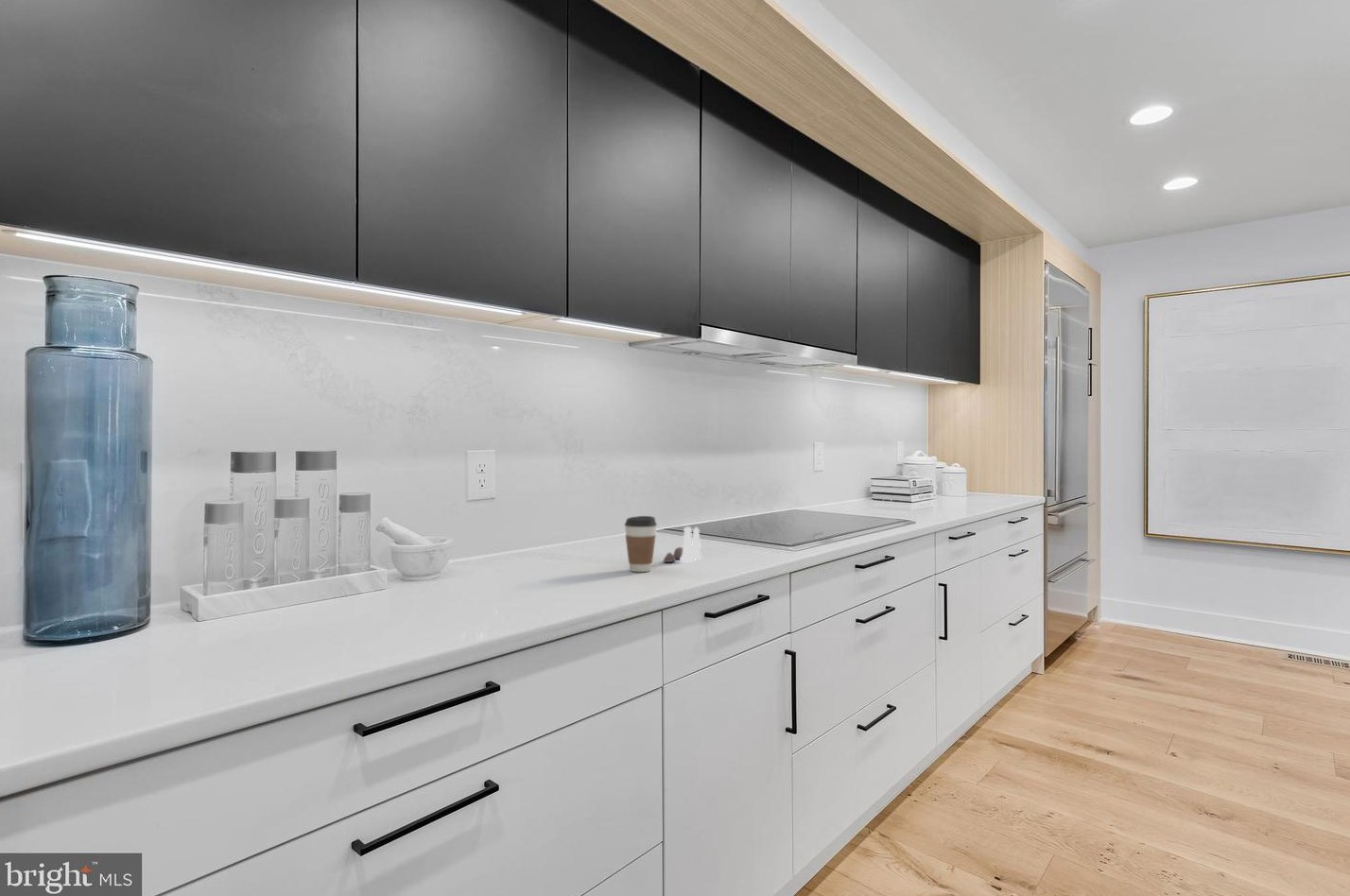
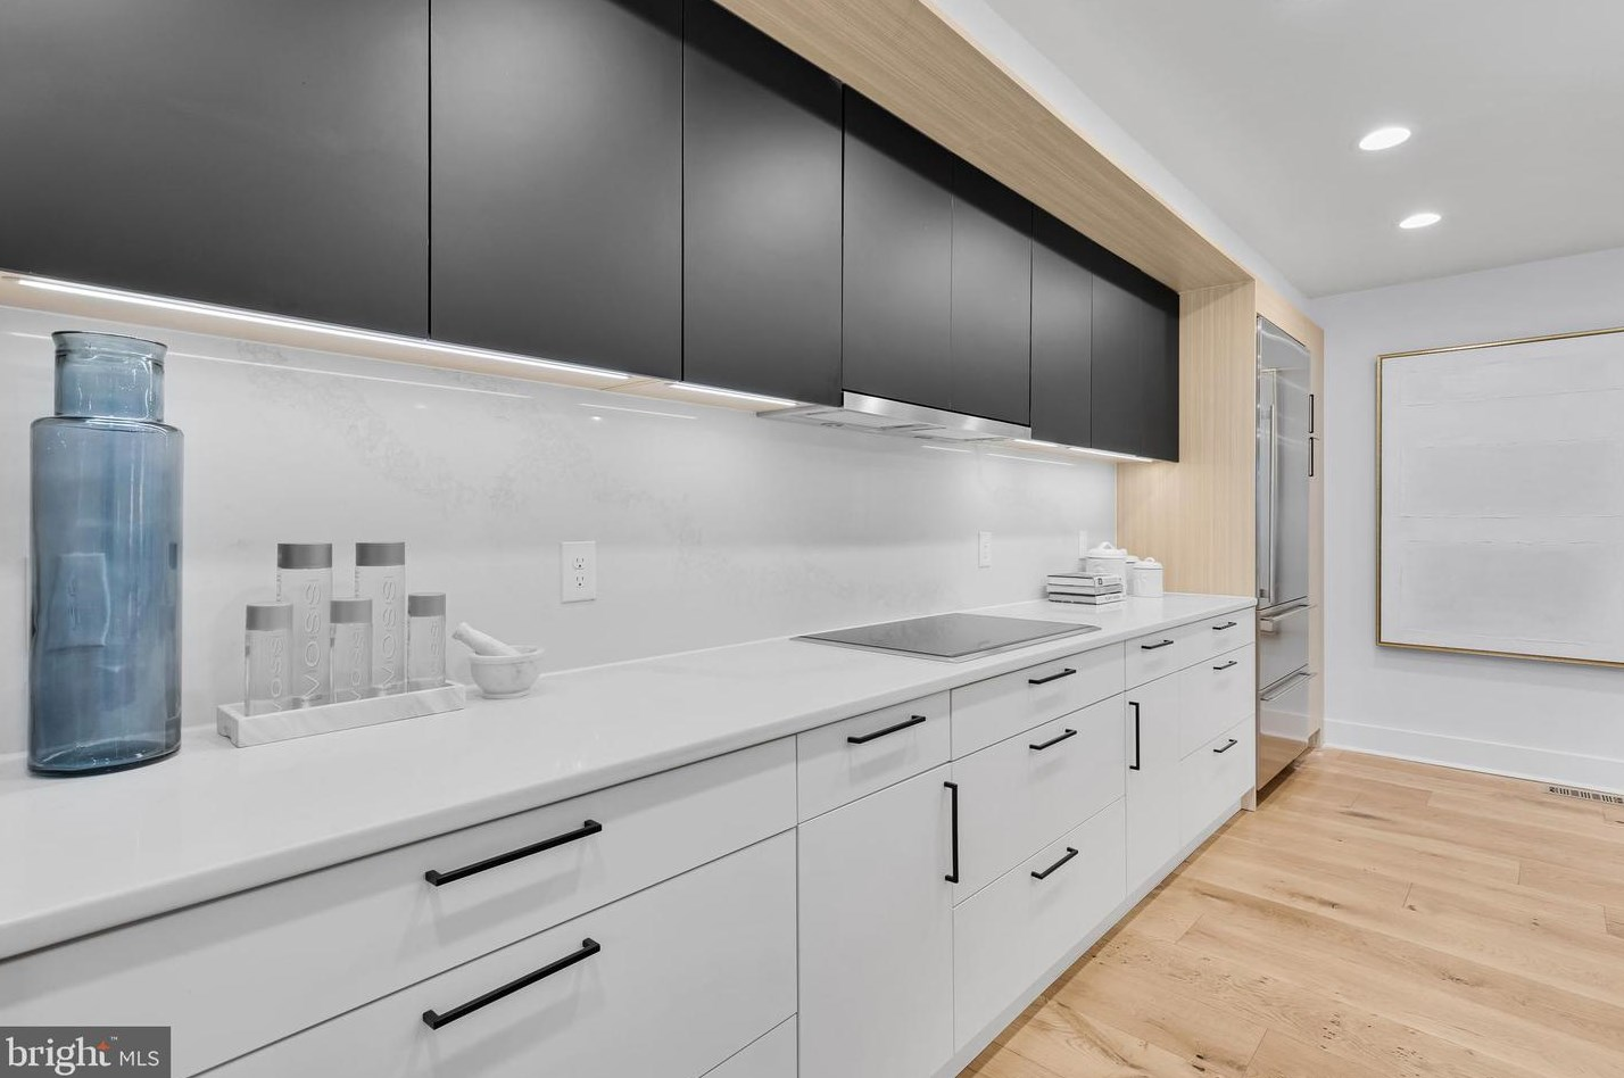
- salt and pepper shaker set [662,526,703,563]
- coffee cup [623,515,658,573]
